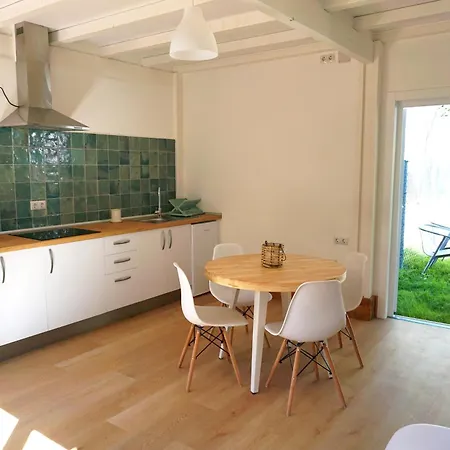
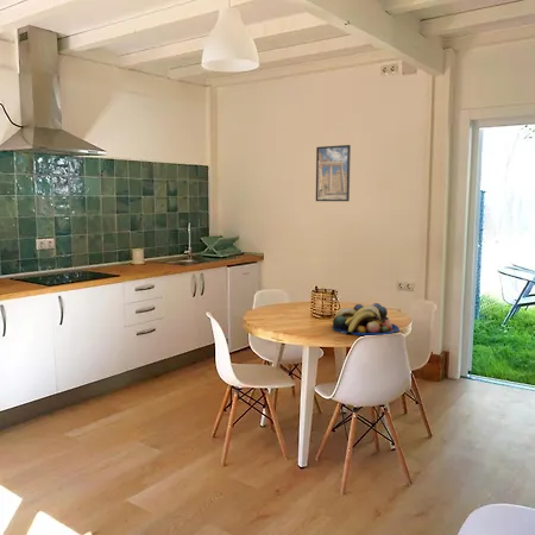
+ fruit bowl [332,302,401,336]
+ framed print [315,144,352,202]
